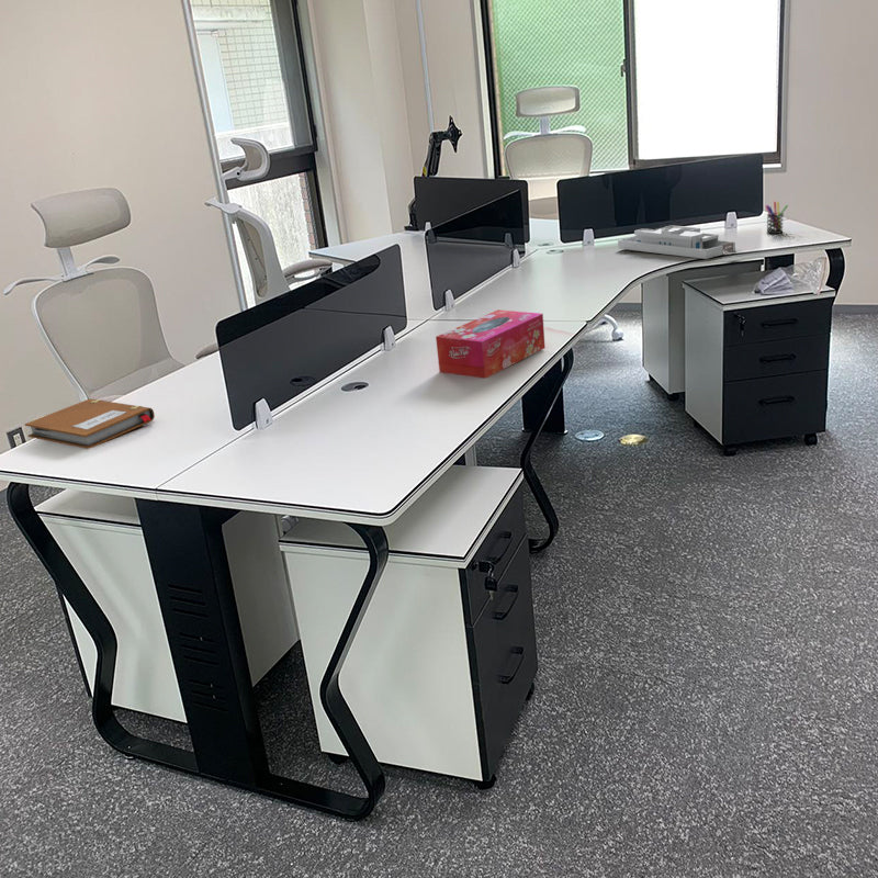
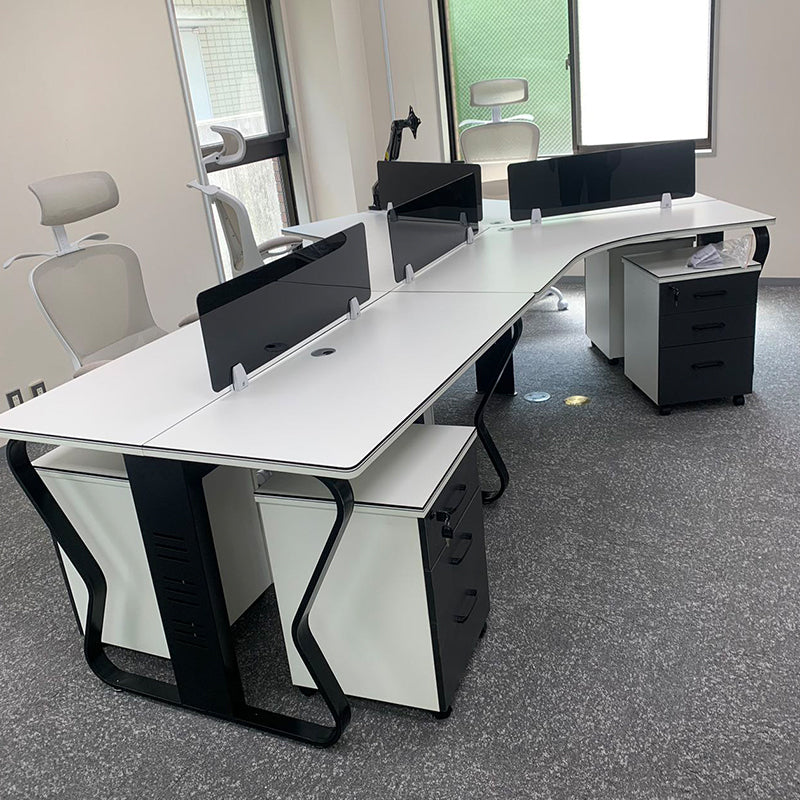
- pen holder [765,200,789,235]
- notebook [24,397,156,450]
- tissue box [435,308,547,380]
- desk organizer [617,225,736,260]
